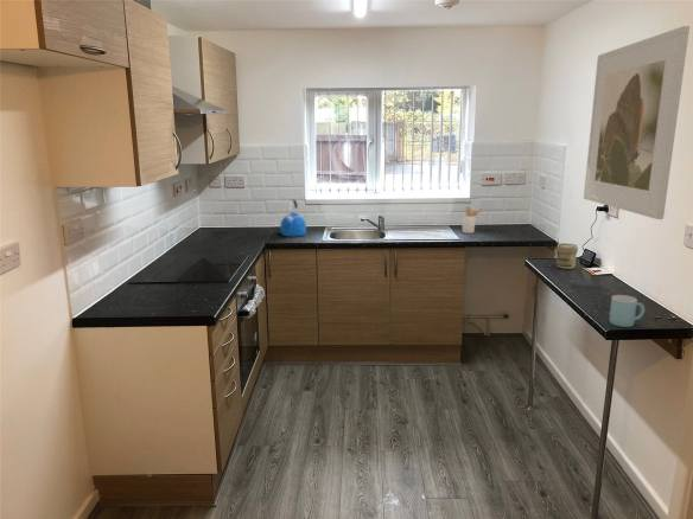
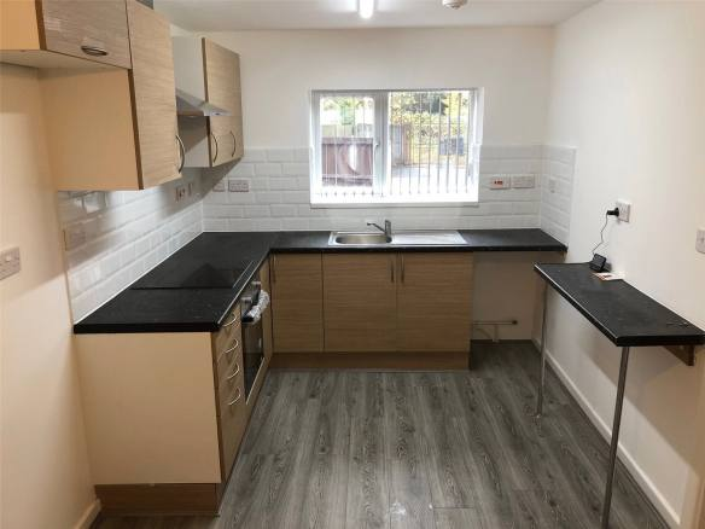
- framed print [583,25,691,220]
- mug [609,294,646,328]
- kettle [279,198,307,238]
- jar [555,242,579,270]
- utensil holder [460,205,483,235]
